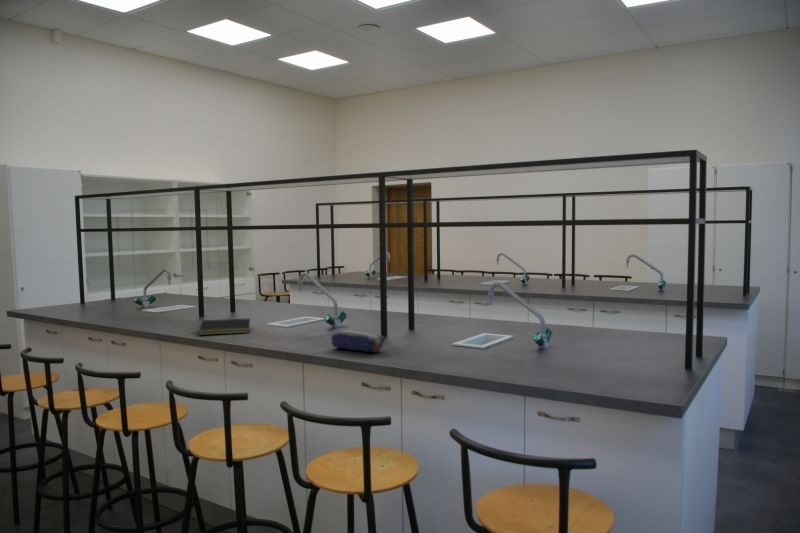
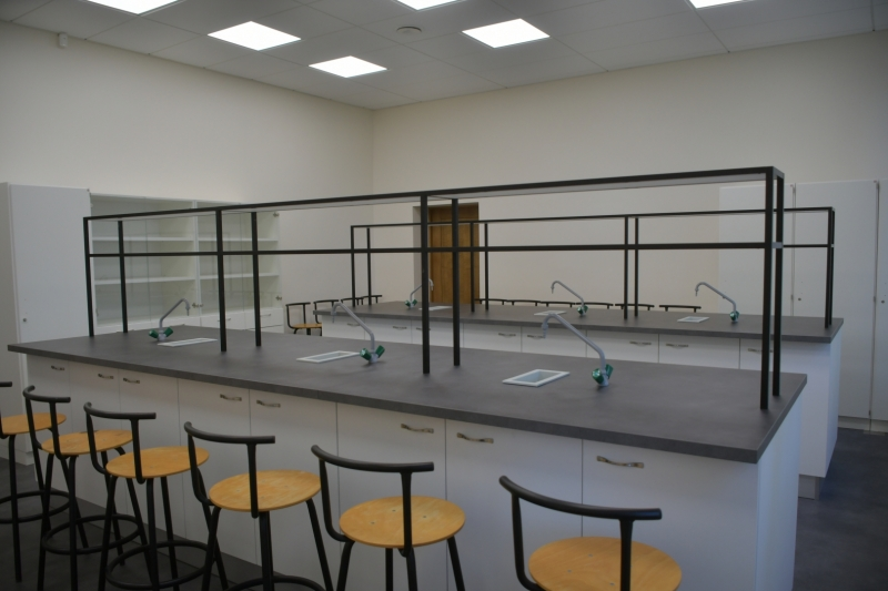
- pencil case [330,329,385,354]
- notepad [198,317,251,336]
